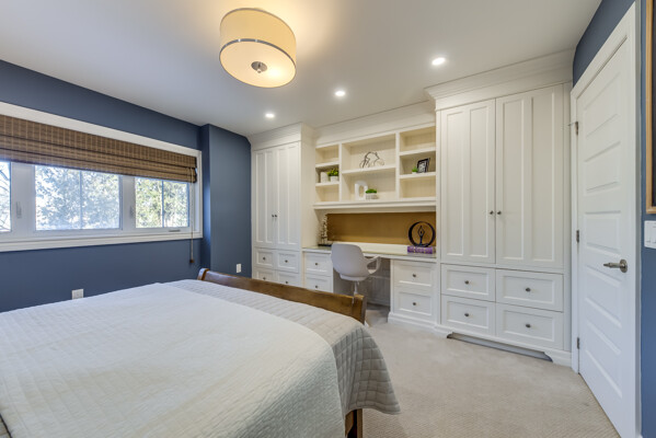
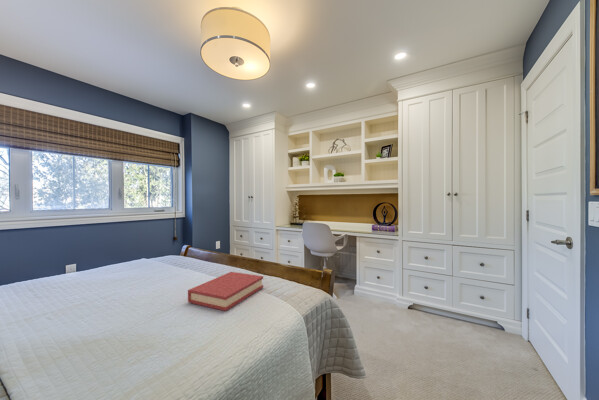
+ hardback book [187,271,264,312]
